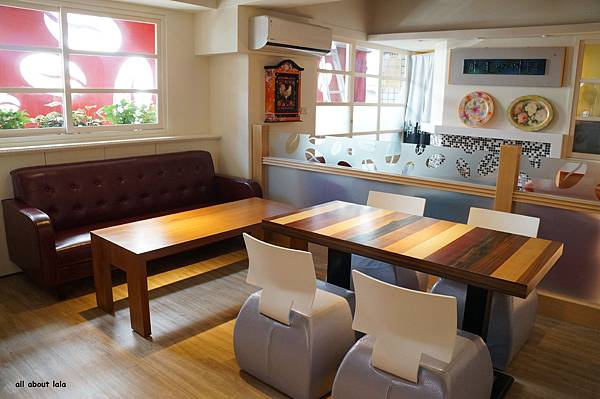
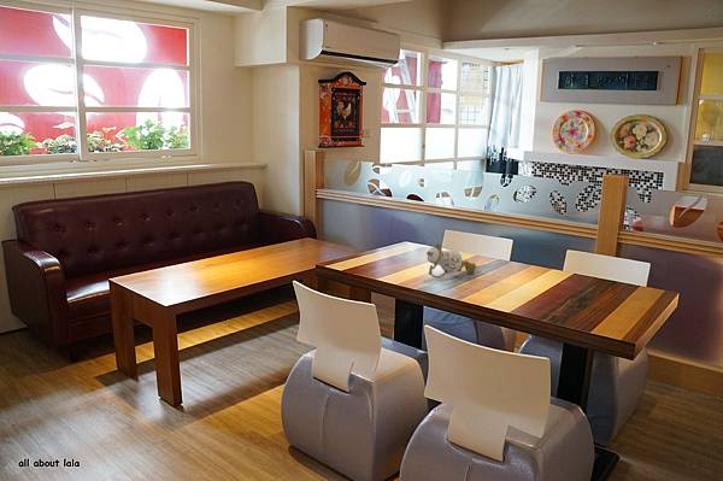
+ teapot [425,242,477,280]
